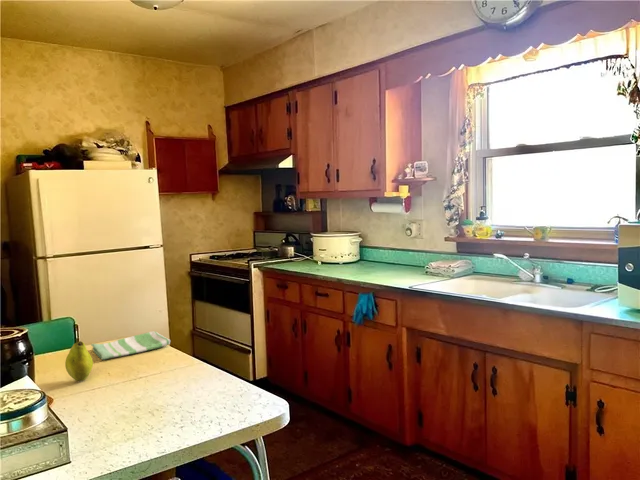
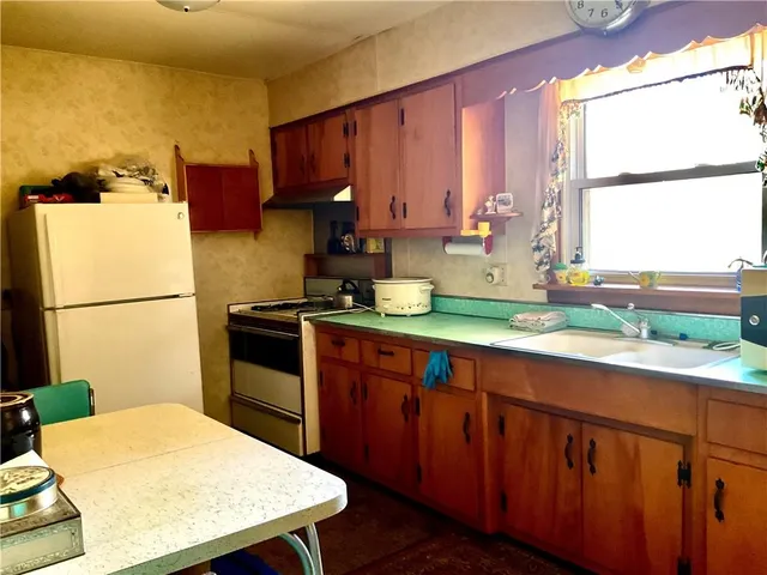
- fruit [64,340,94,382]
- dish towel [90,331,171,361]
